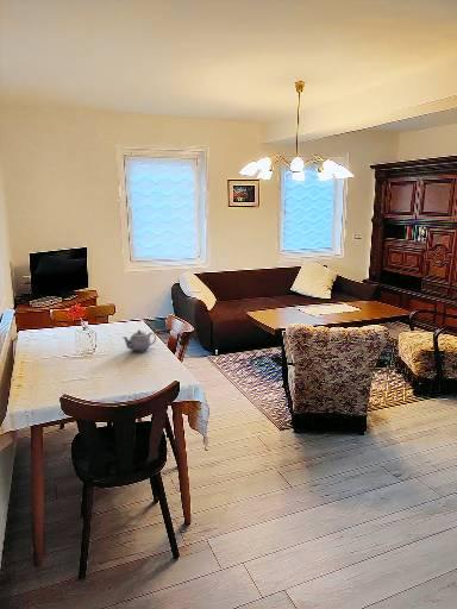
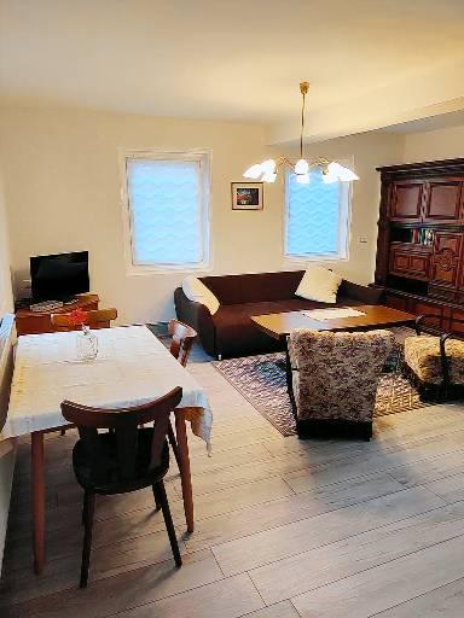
- teapot [121,329,157,353]
